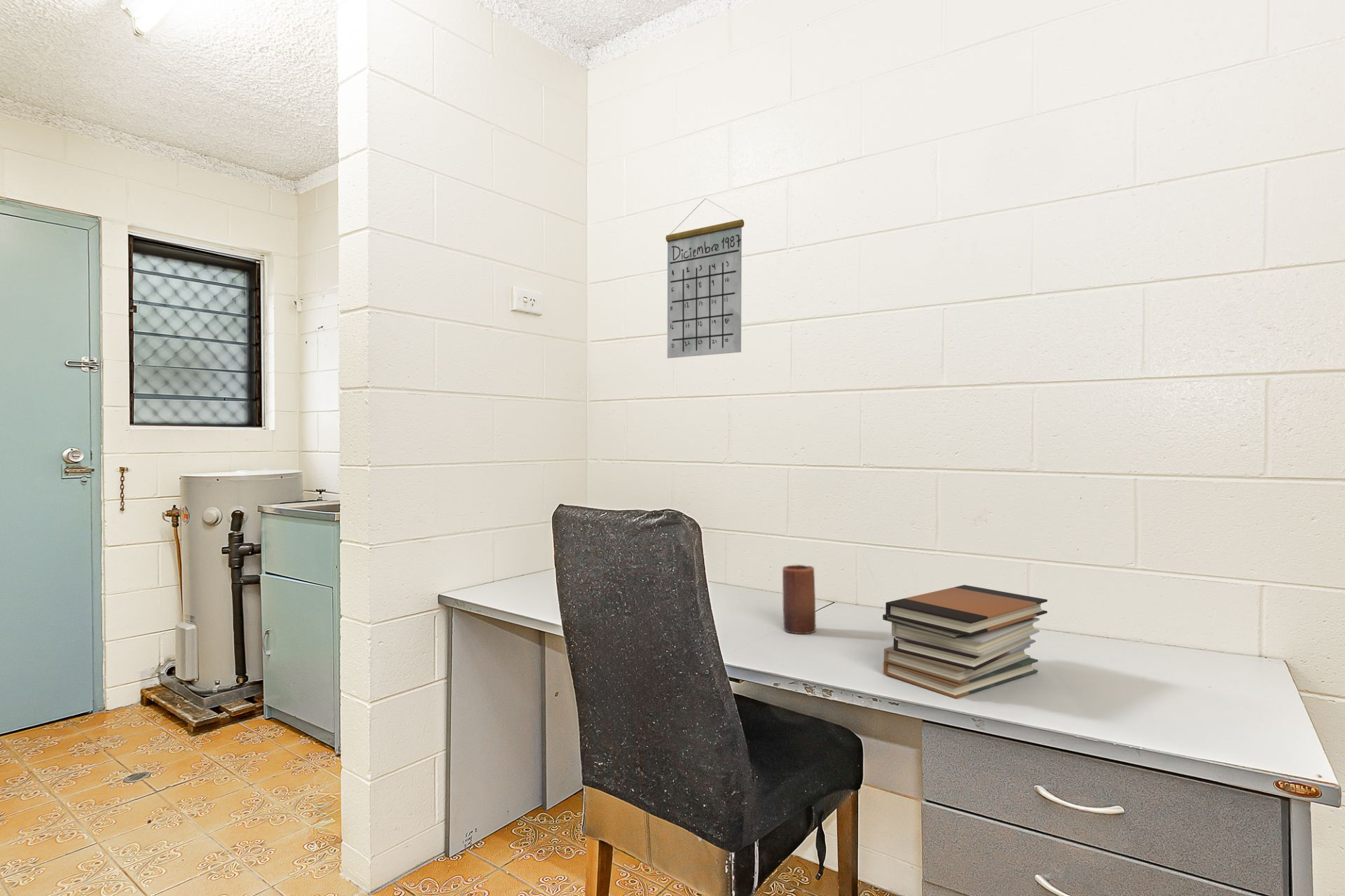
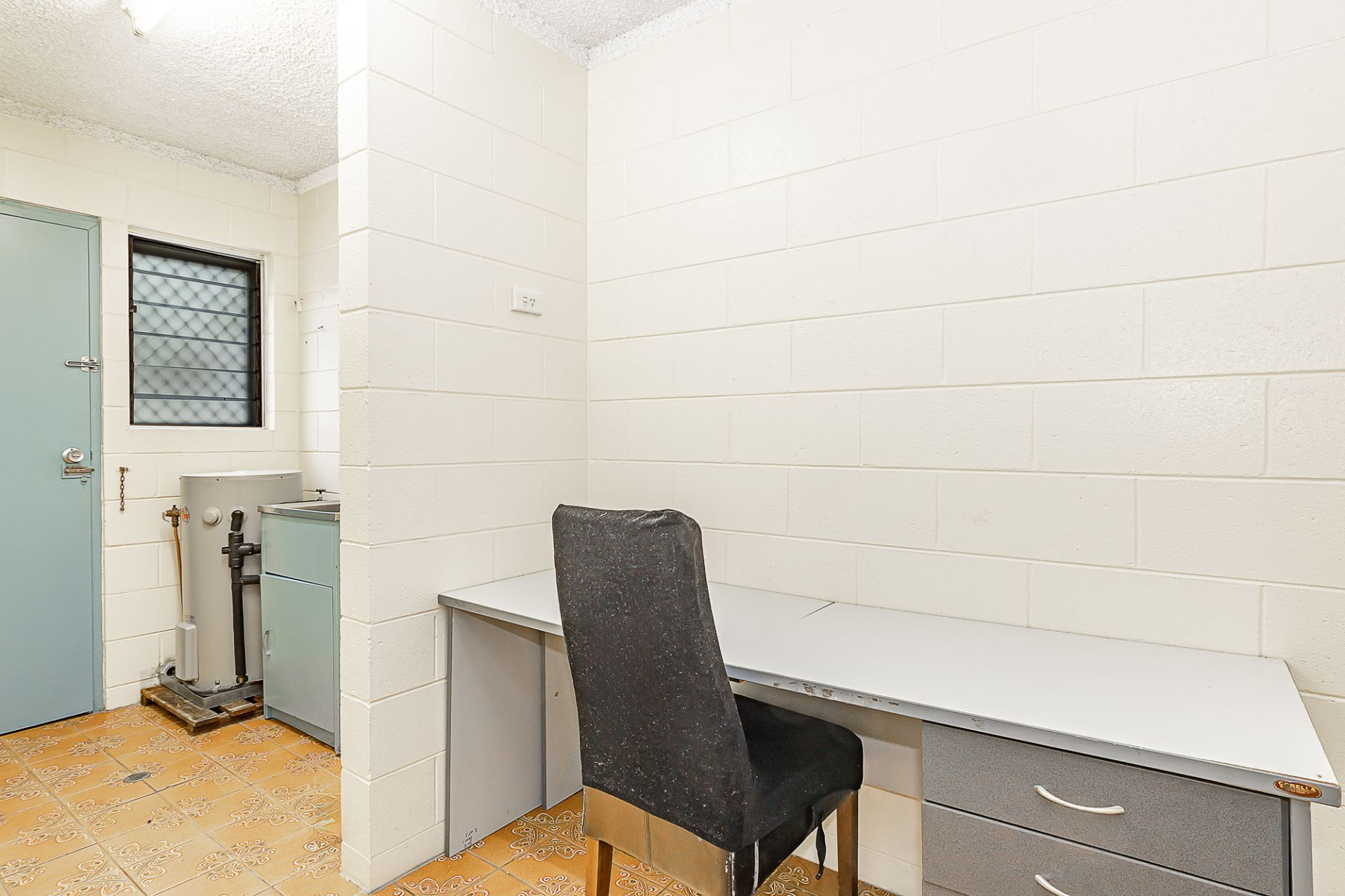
- candle [782,564,817,635]
- book stack [882,584,1048,699]
- calendar [665,198,745,359]
